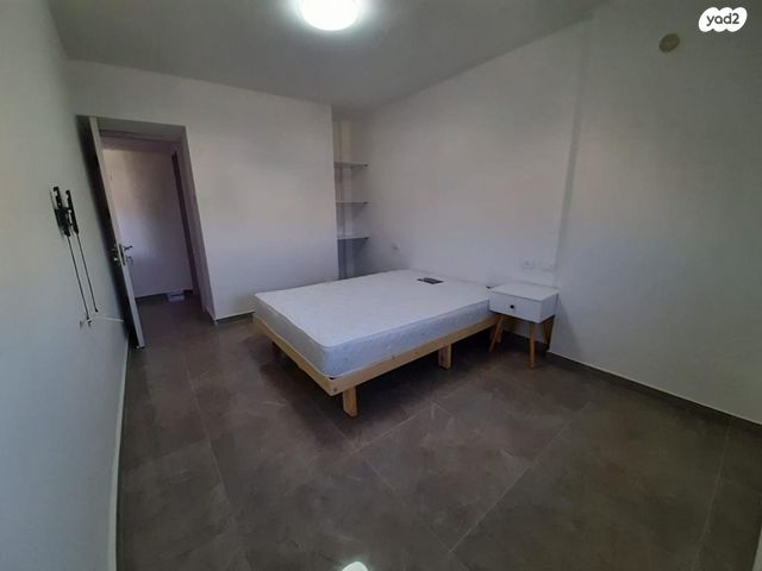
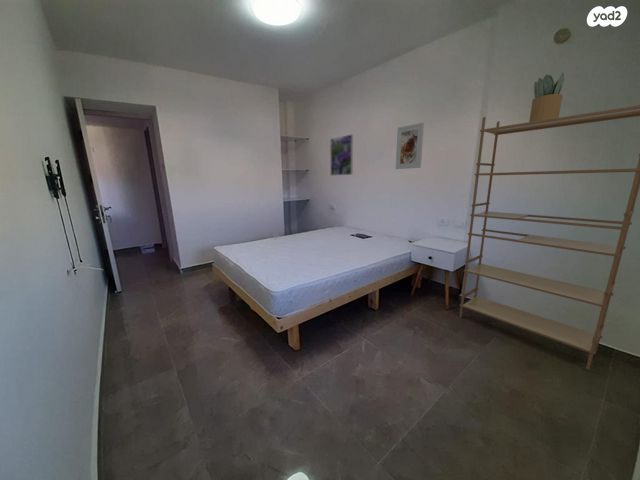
+ potted plant [528,71,566,122]
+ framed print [329,134,354,176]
+ bookshelf [458,104,640,371]
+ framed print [395,122,425,170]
